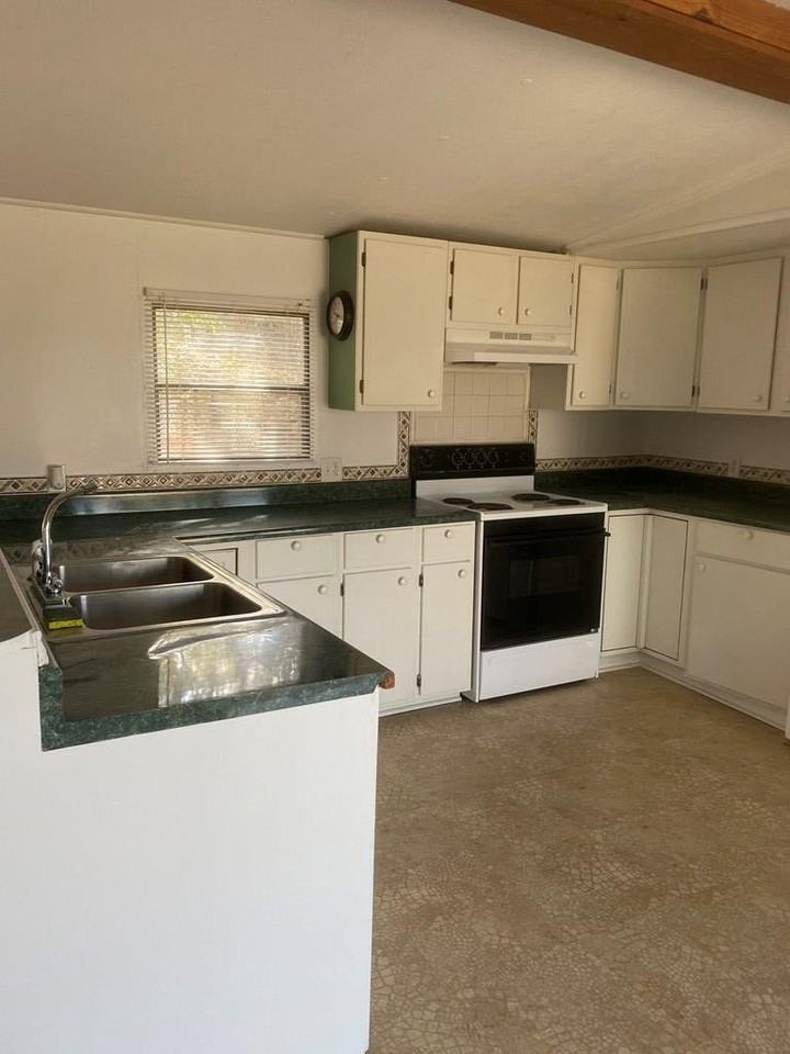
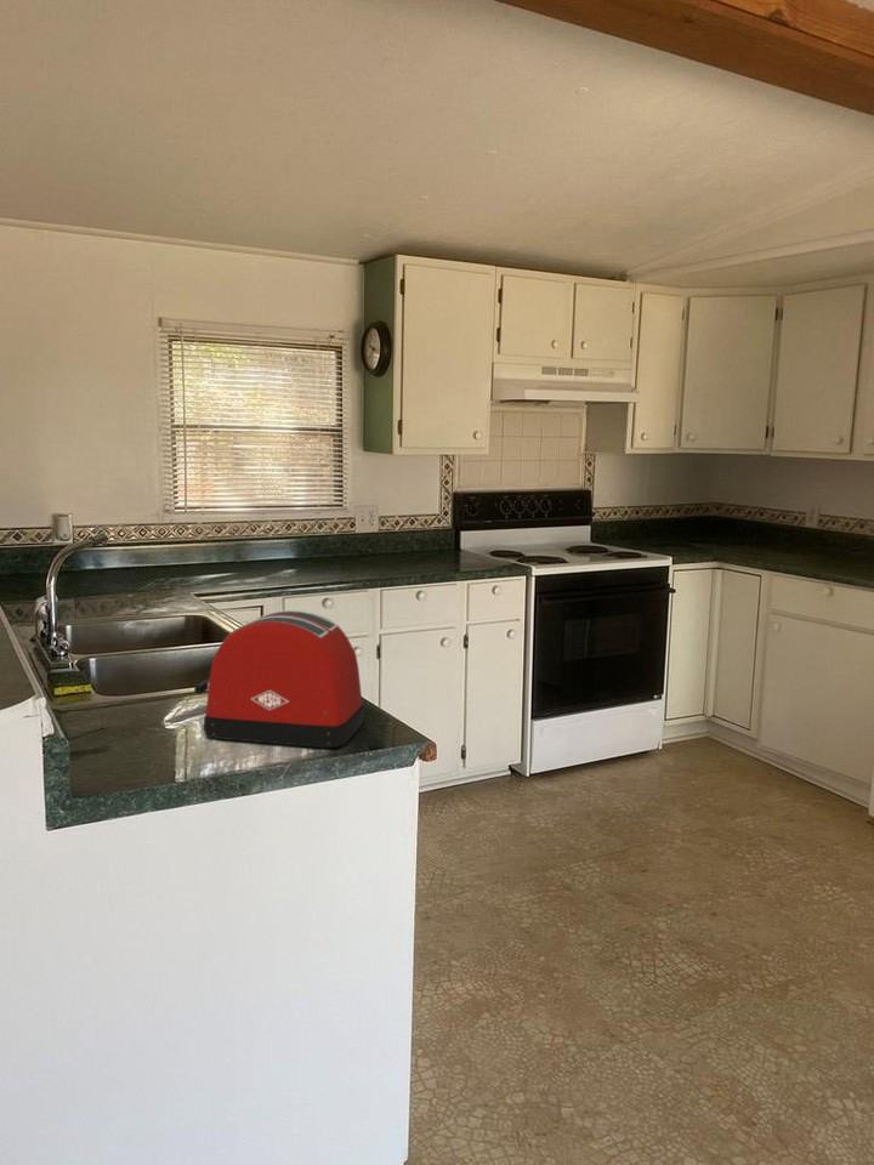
+ toaster [193,609,365,749]
